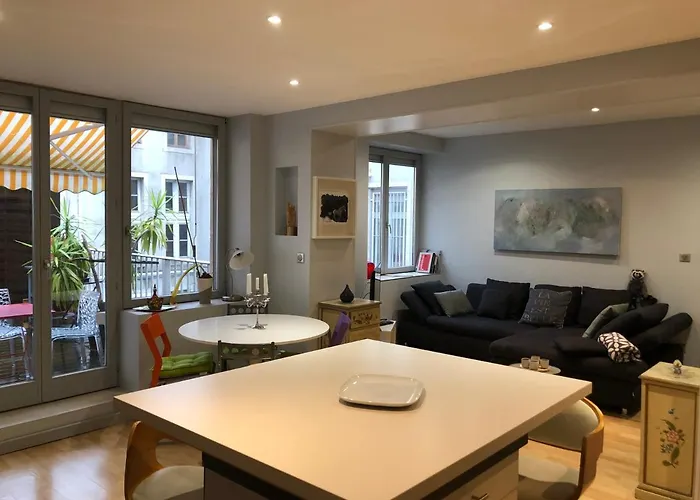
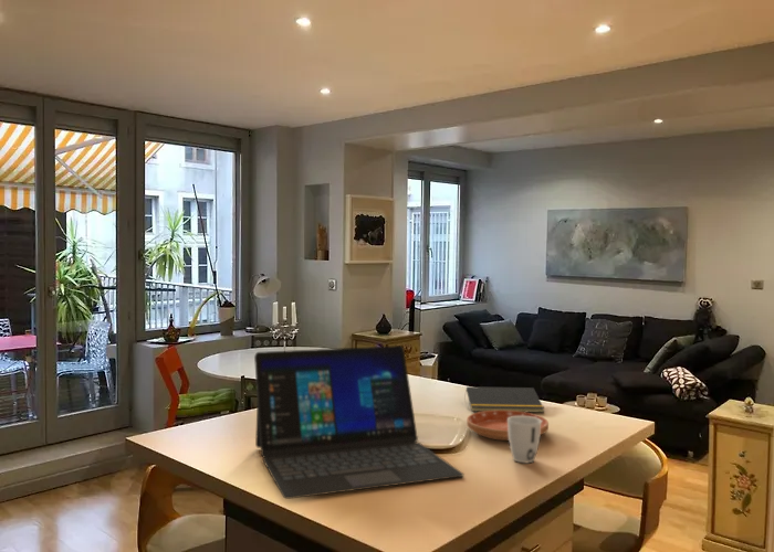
+ notepad [463,385,545,414]
+ cup [508,416,541,464]
+ saucer [466,411,550,442]
+ laptop [253,344,466,500]
